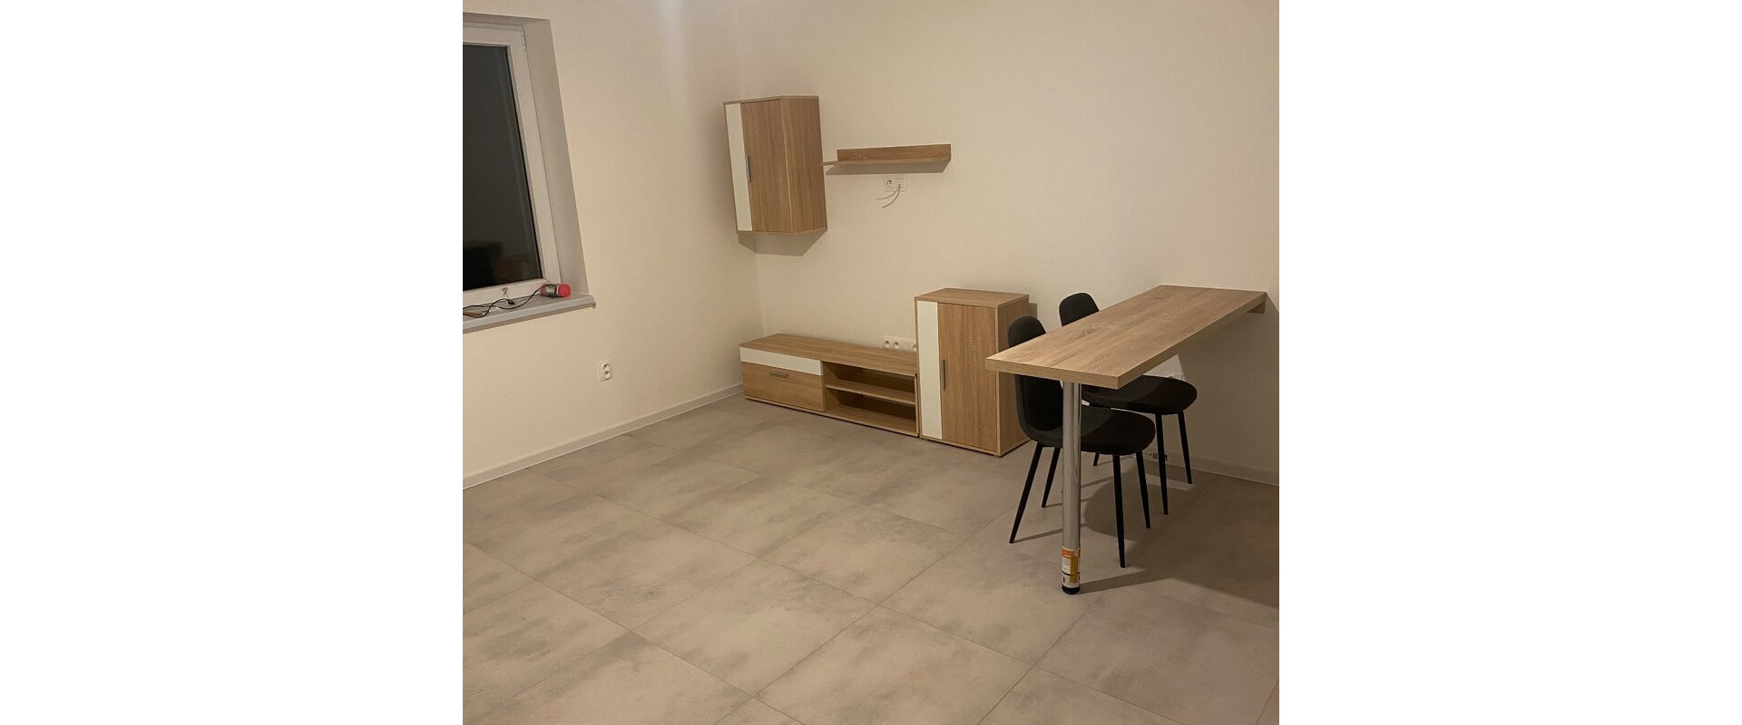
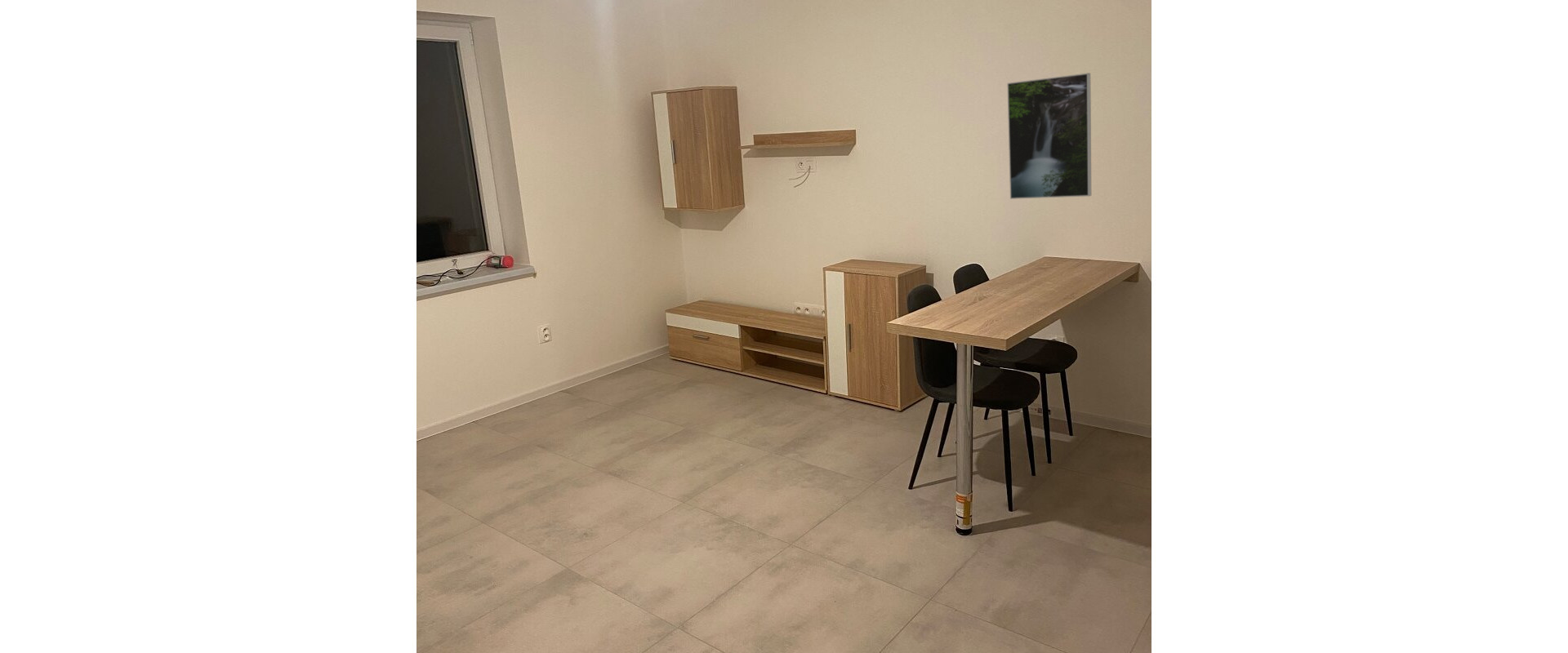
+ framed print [1006,73,1092,200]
